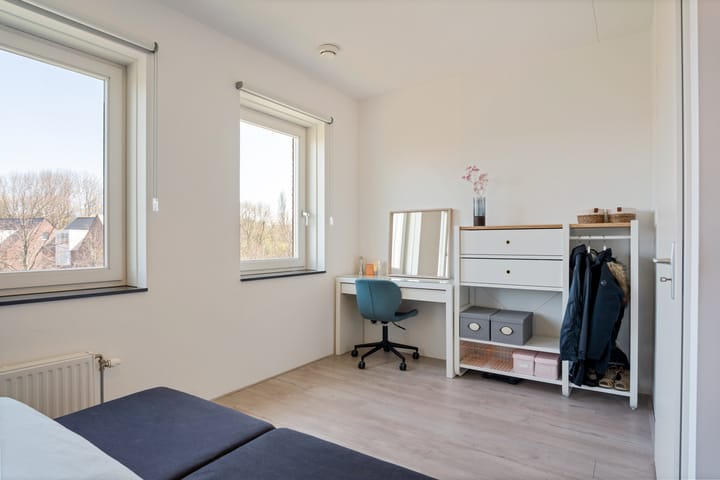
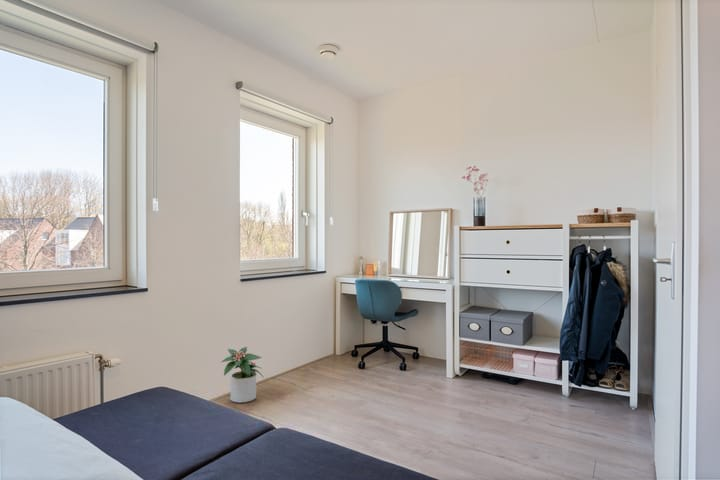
+ potted plant [219,346,265,404]
